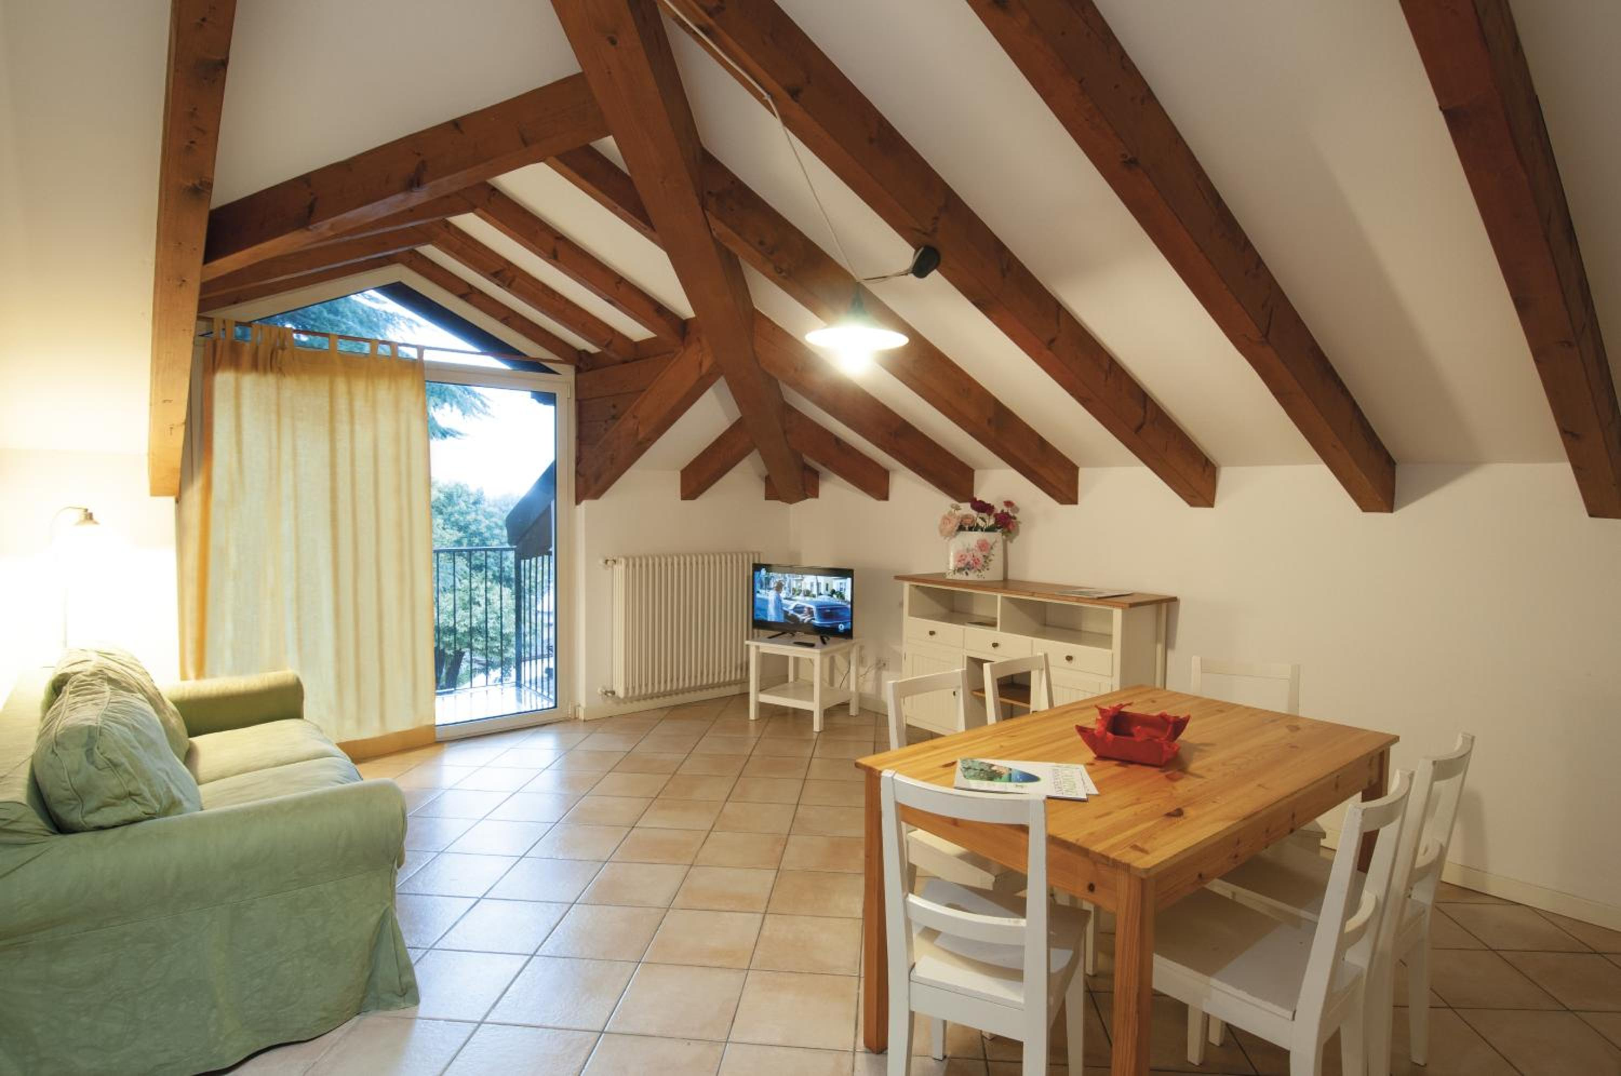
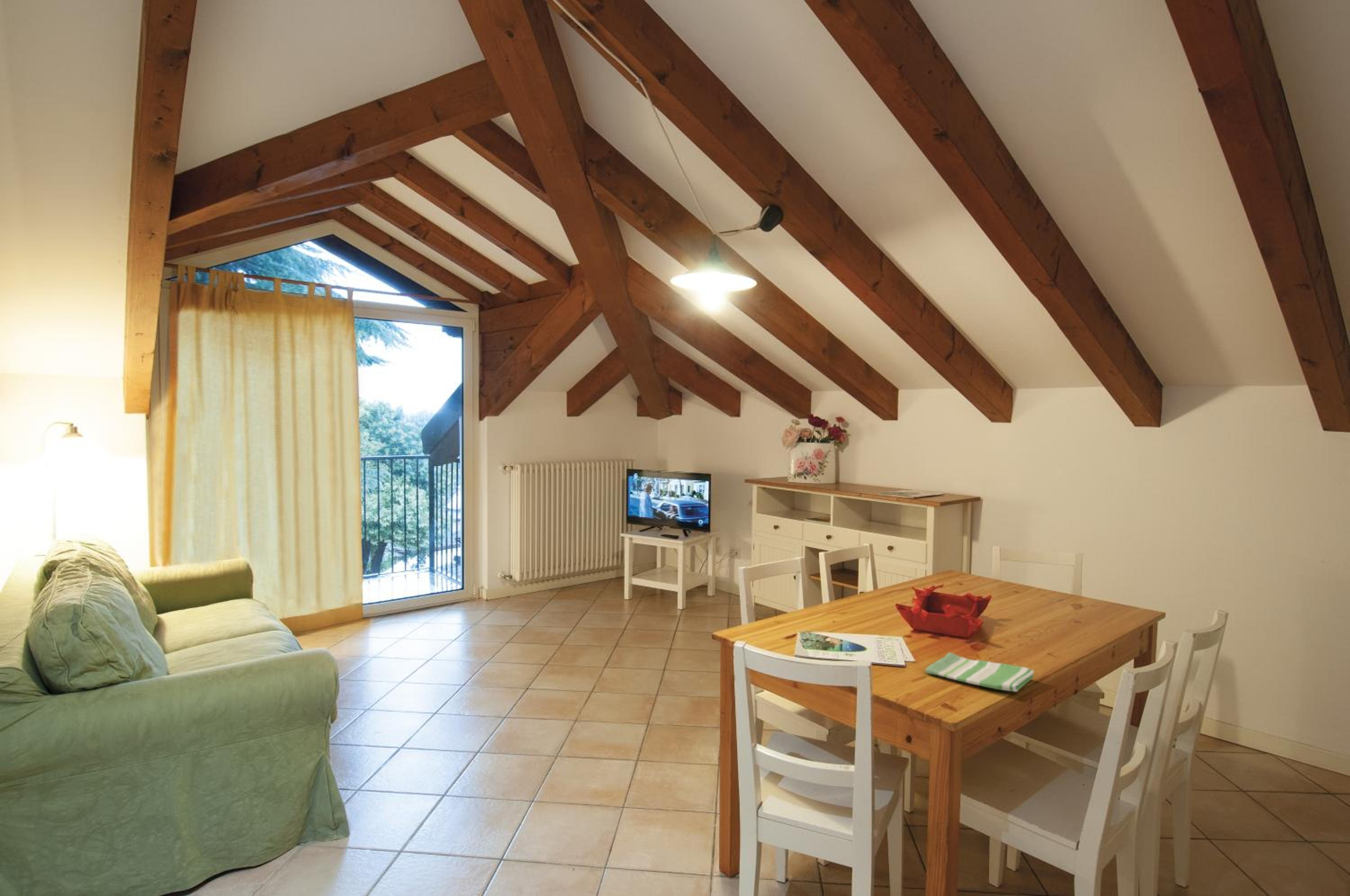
+ dish towel [925,652,1035,692]
